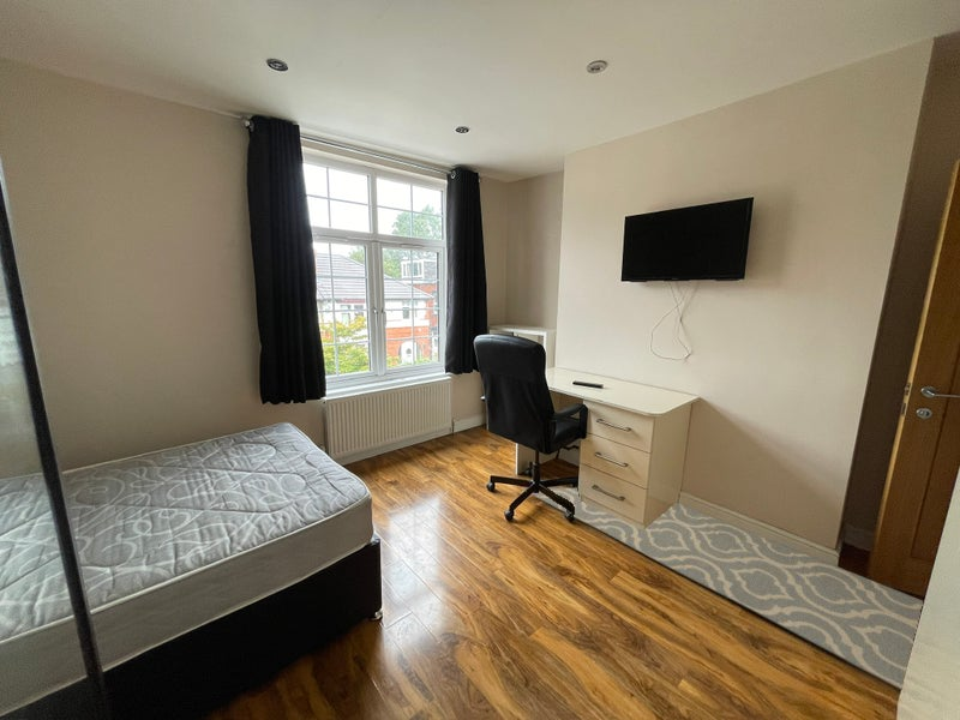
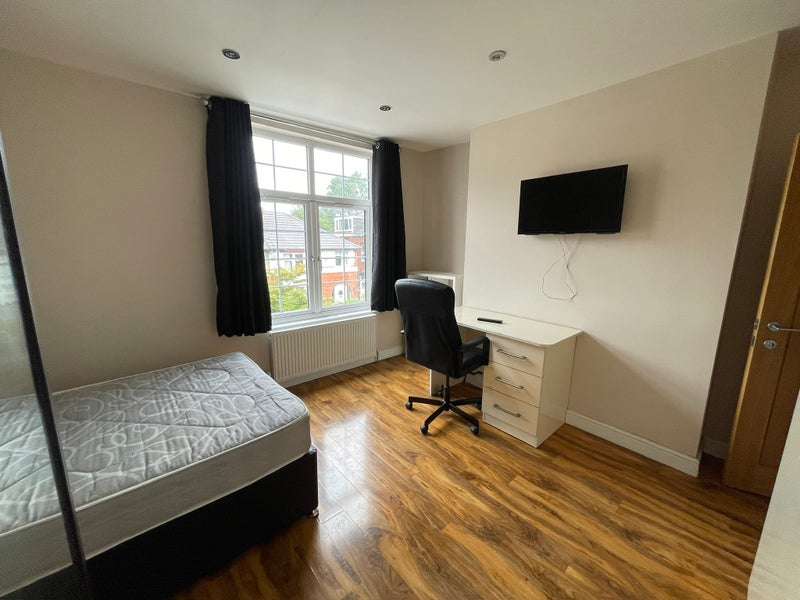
- rug [522,487,924,691]
